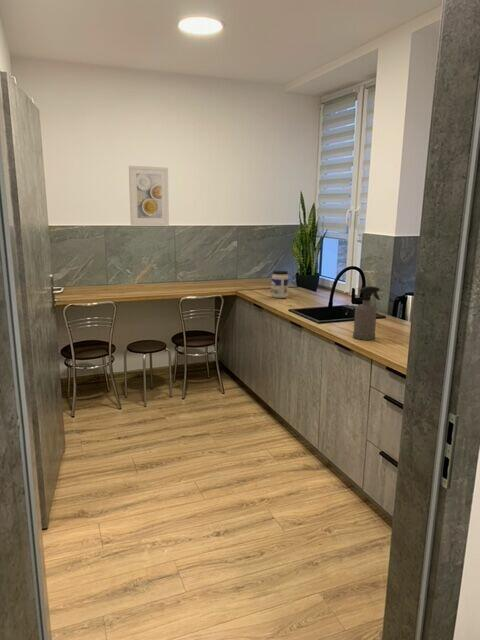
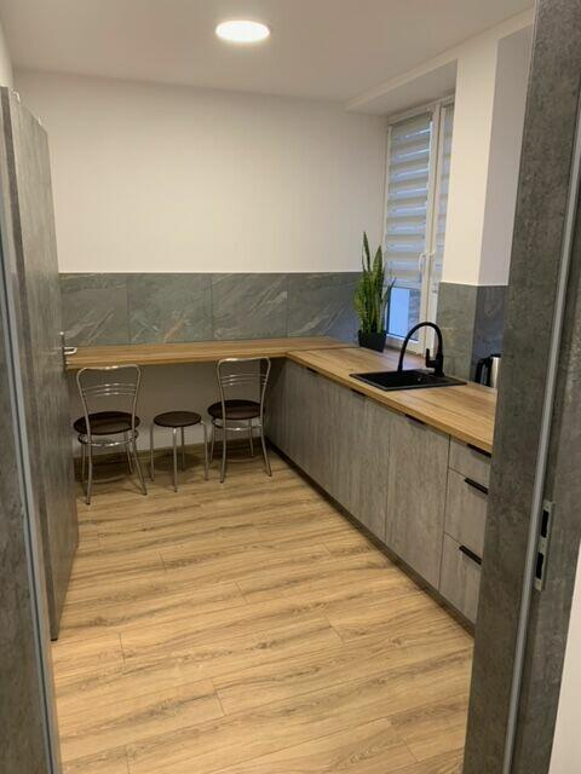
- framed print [128,165,170,226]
- spray bottle [352,285,381,341]
- jar [270,270,289,299]
